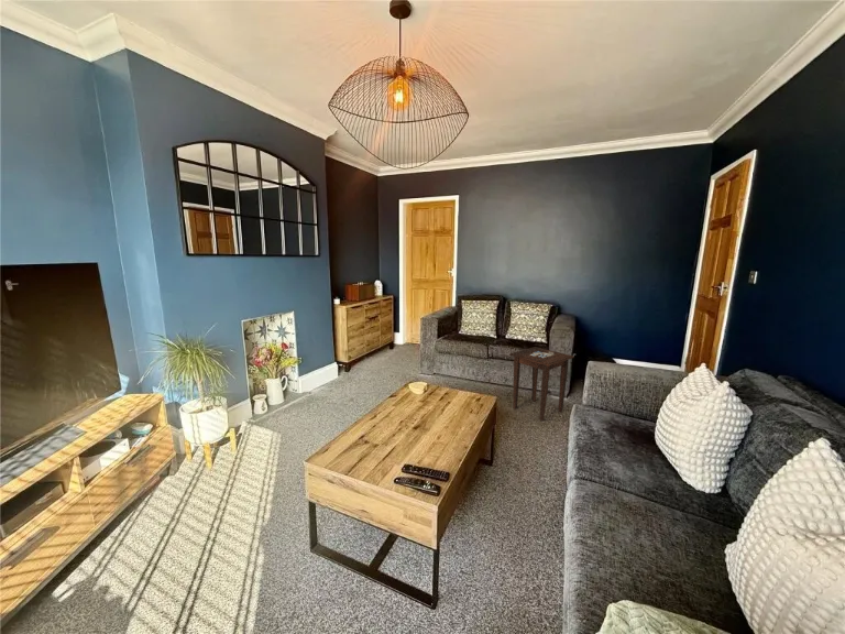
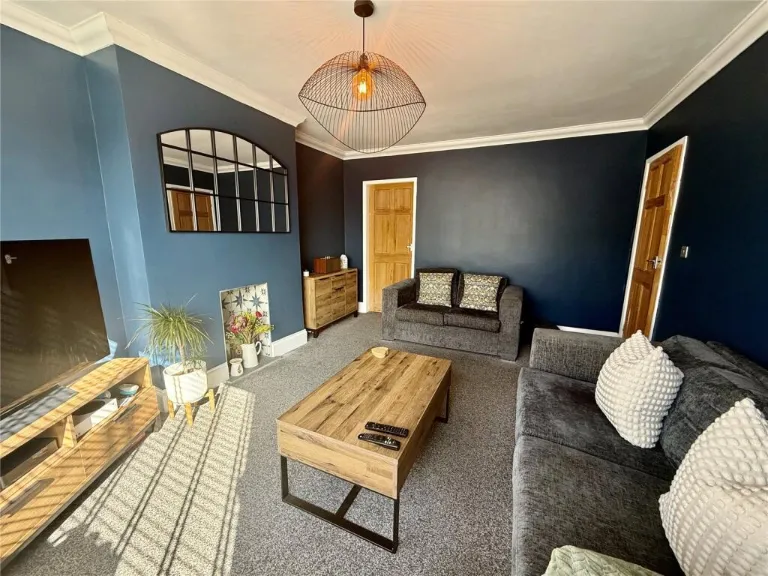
- side table [508,346,575,422]
